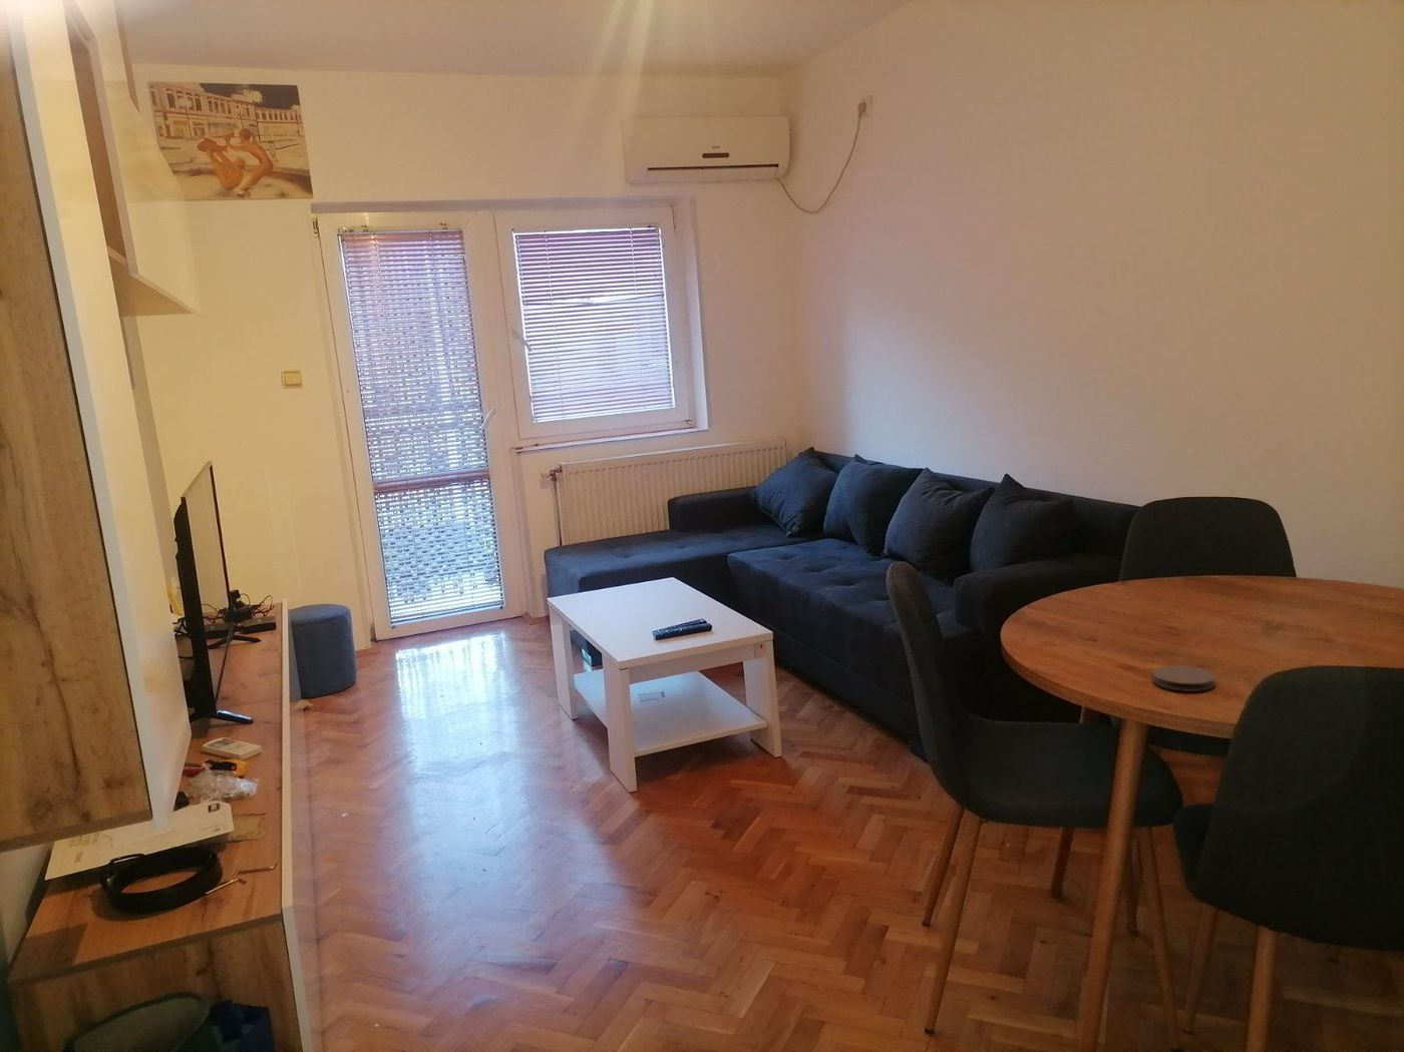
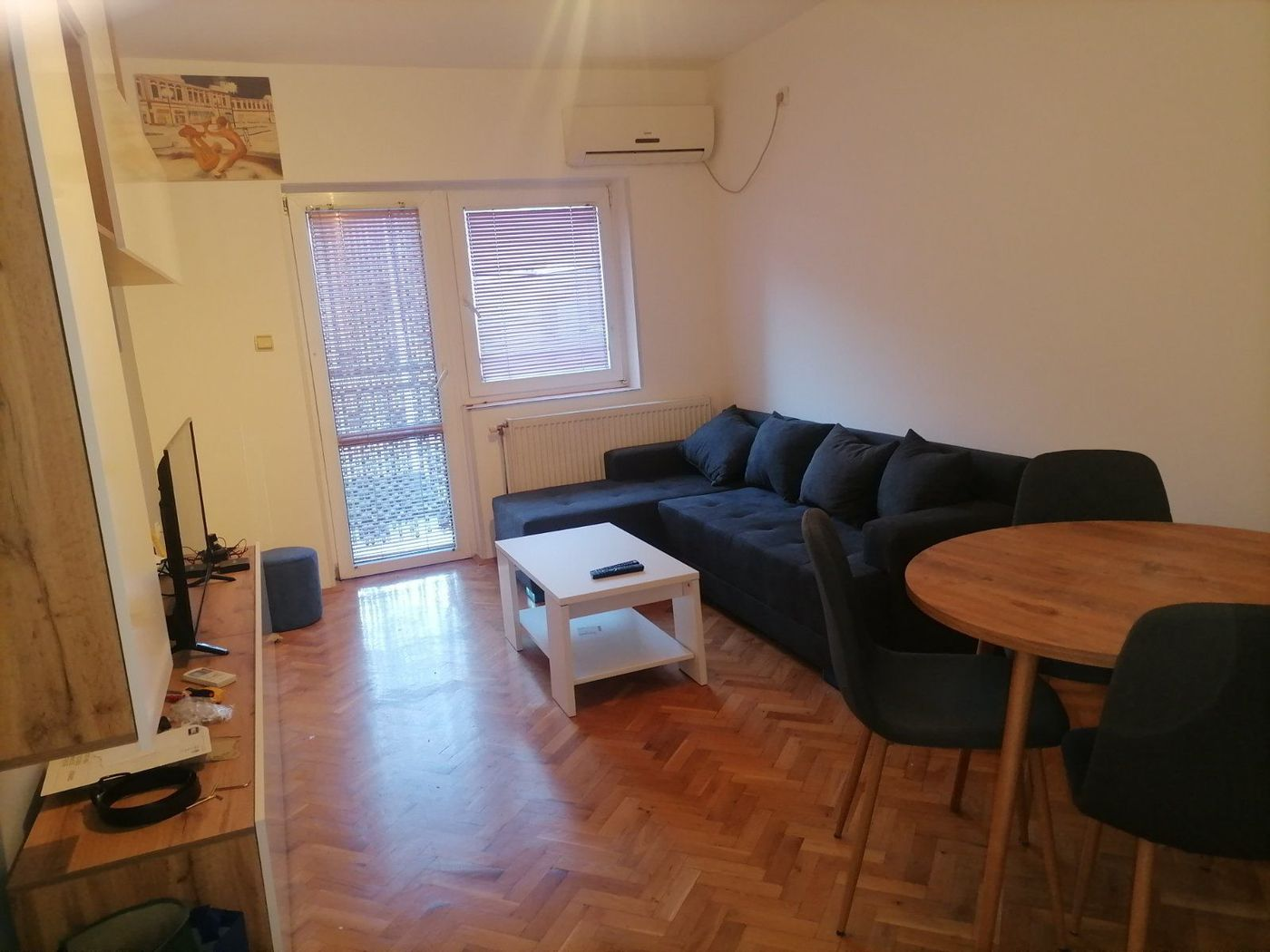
- coaster [1152,664,1216,693]
